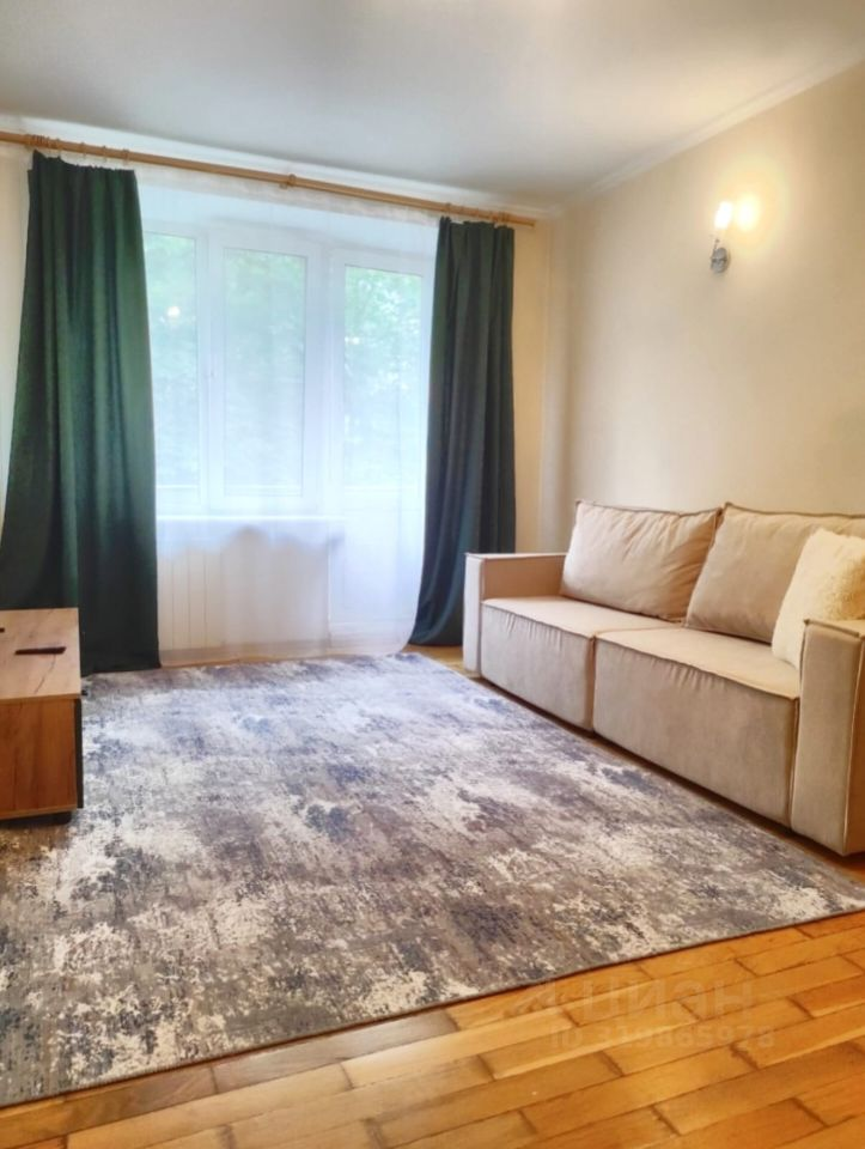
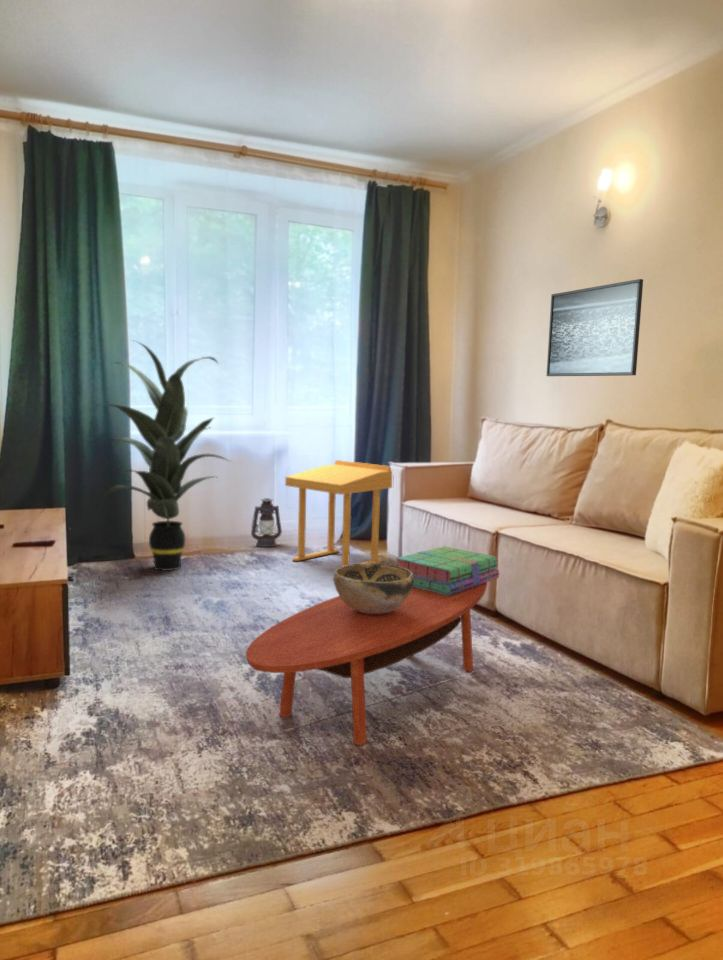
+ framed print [545,278,644,377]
+ decorative bowl [333,562,414,614]
+ lantern [250,497,283,548]
+ side table [284,459,393,570]
+ stack of books [395,545,500,595]
+ indoor plant [89,339,233,572]
+ coffee table [245,582,488,747]
